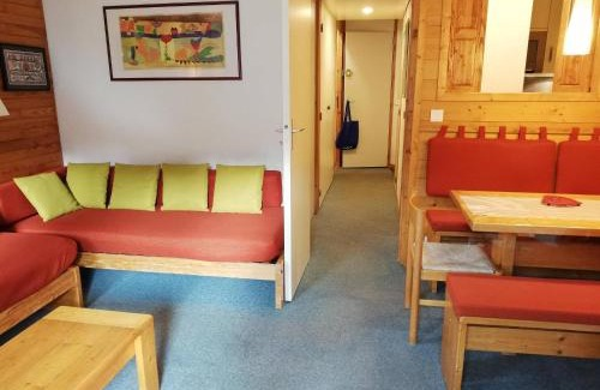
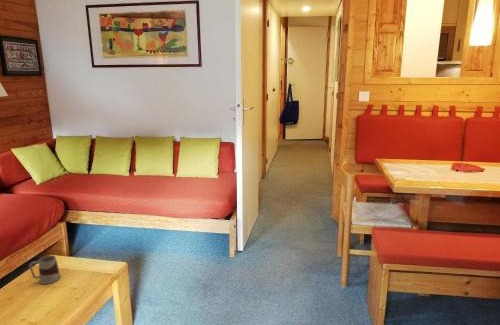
+ mug [28,254,62,285]
